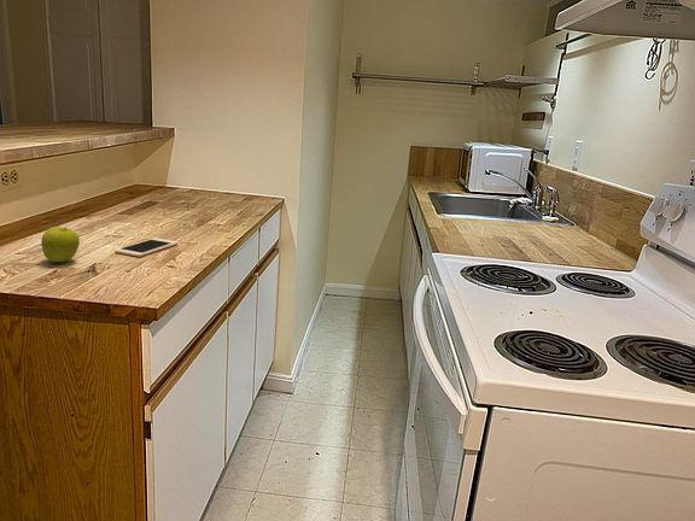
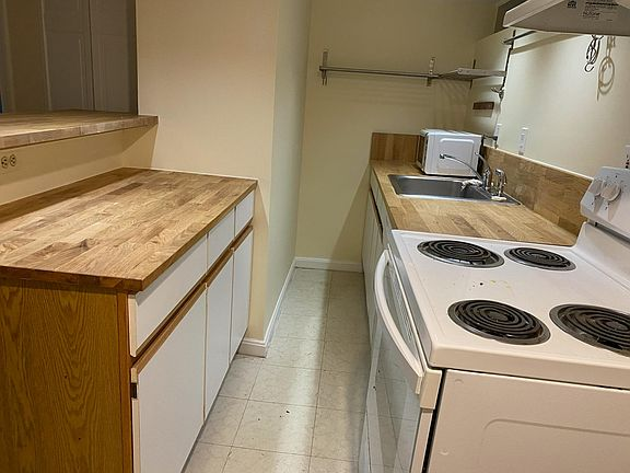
- fruit [40,226,81,263]
- cell phone [113,236,180,258]
